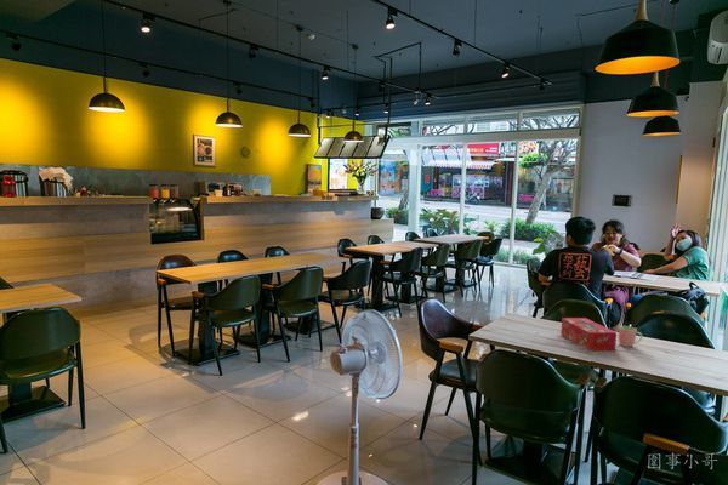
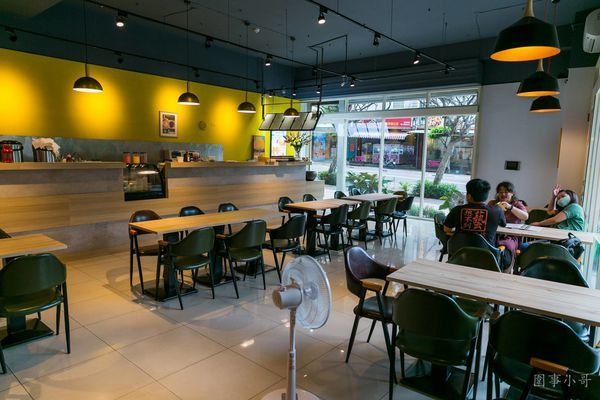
- tissue box [559,316,618,352]
- cup [618,325,644,348]
